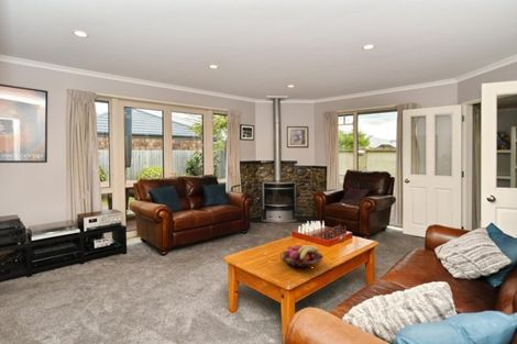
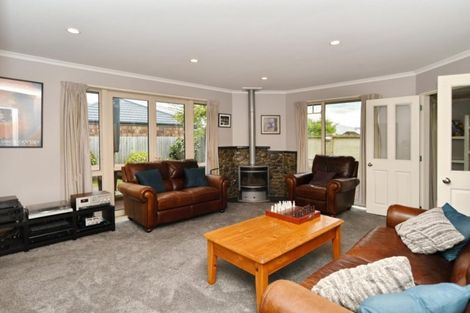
- fruit basket [279,244,324,269]
